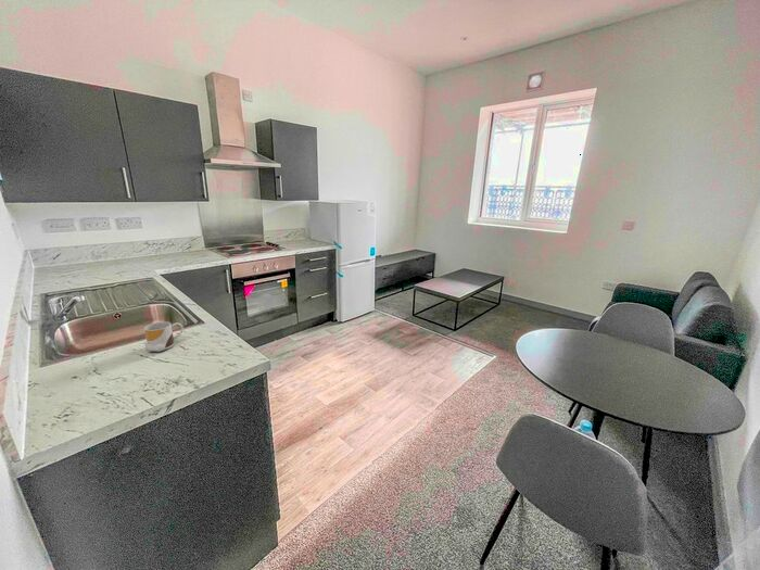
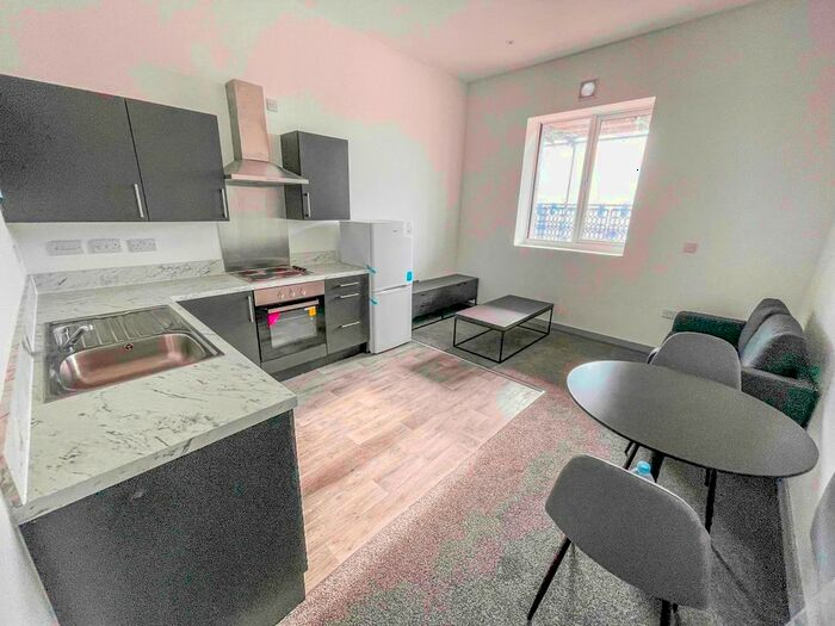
- mug [143,320,185,353]
